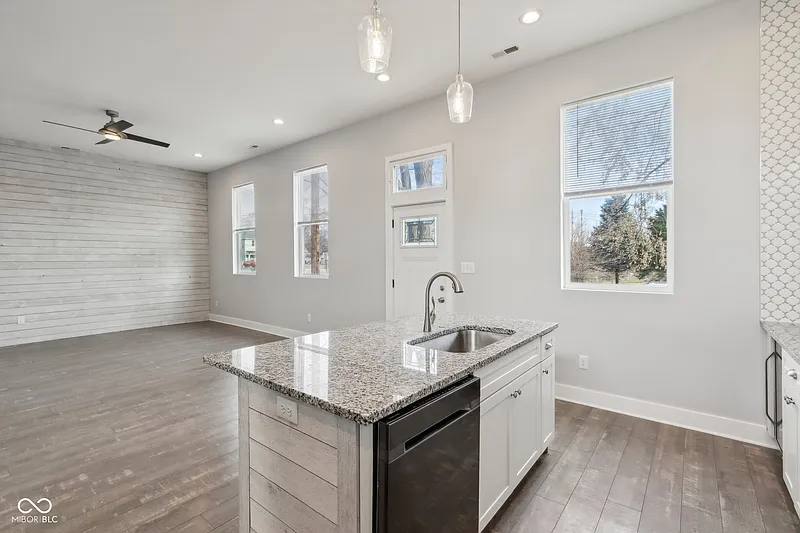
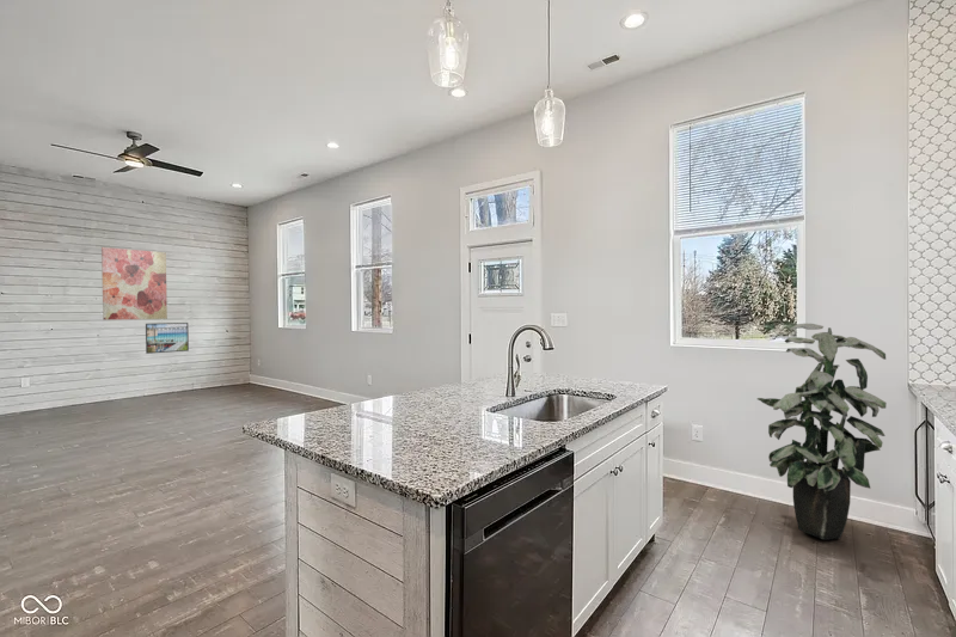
+ wall art [100,246,168,321]
+ indoor plant [756,323,888,541]
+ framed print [145,321,190,355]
